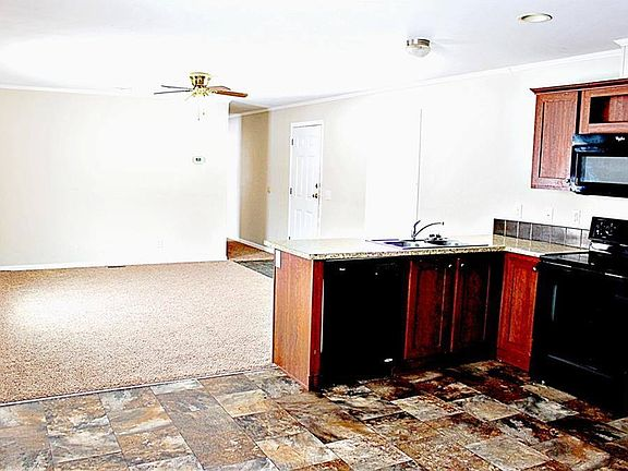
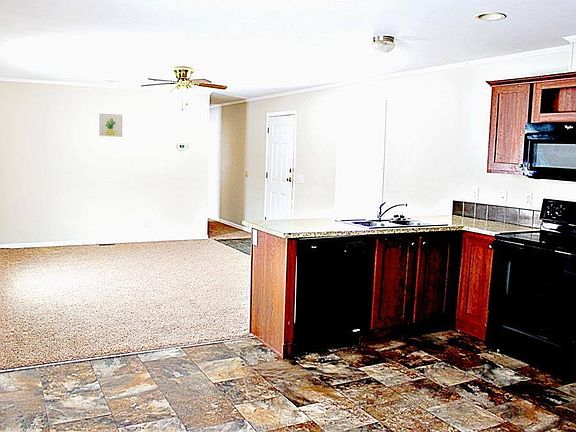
+ wall art [98,113,123,138]
